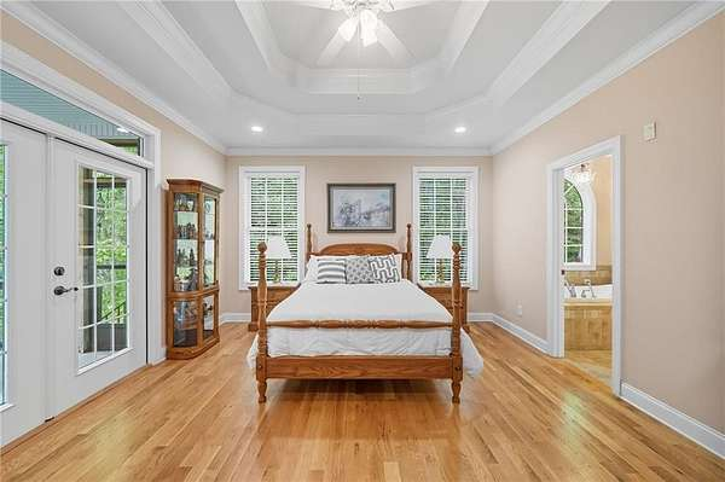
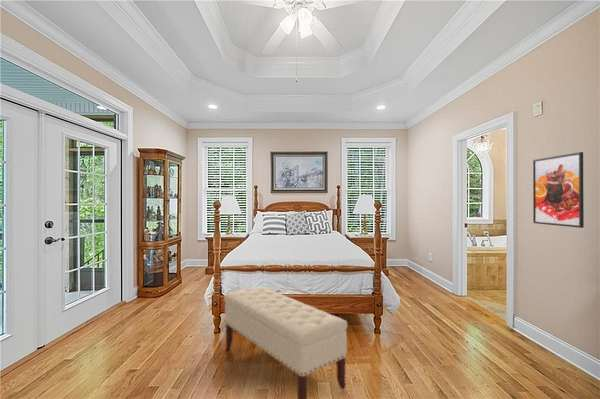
+ bench [223,286,349,399]
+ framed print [532,151,585,229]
